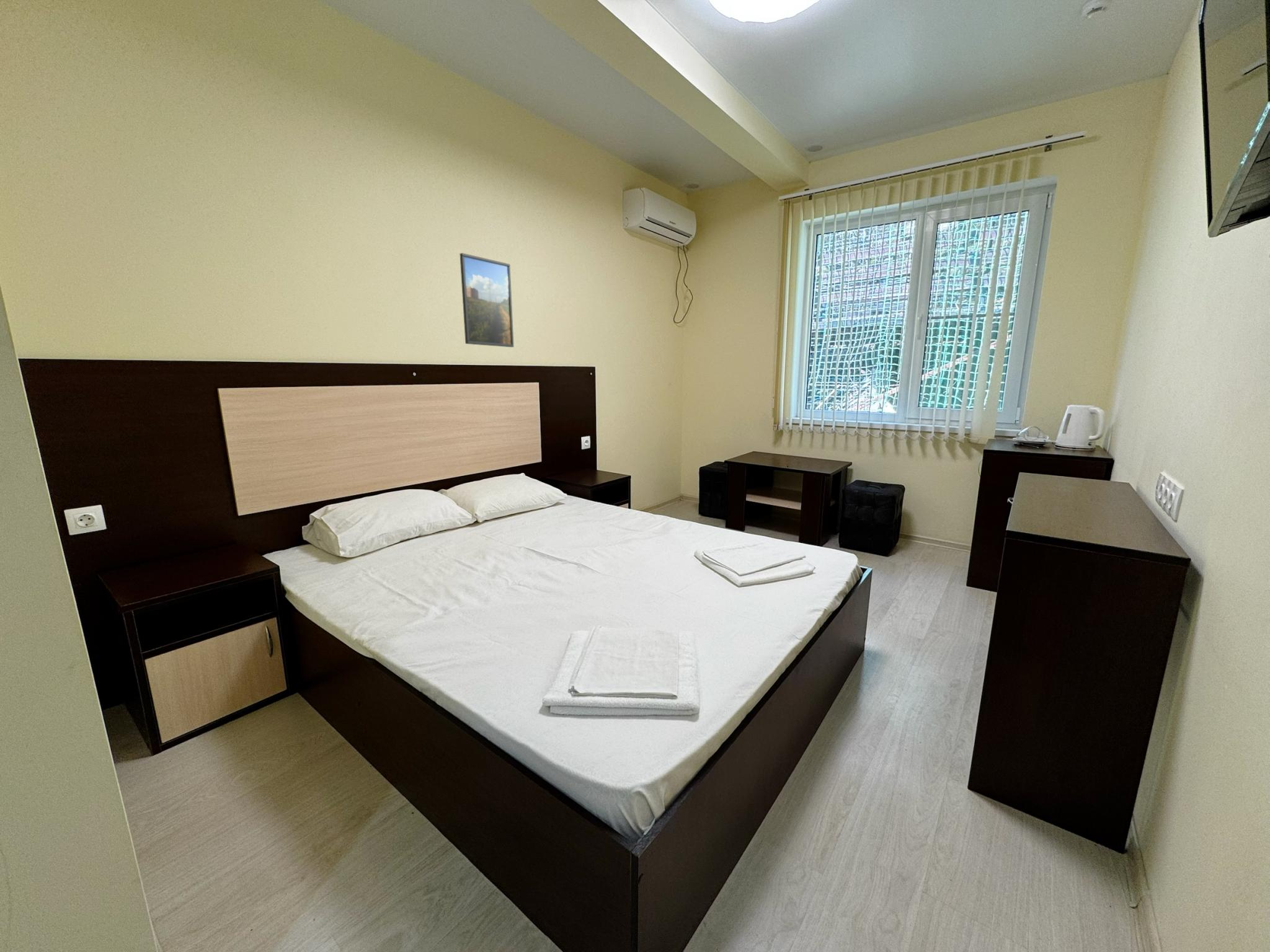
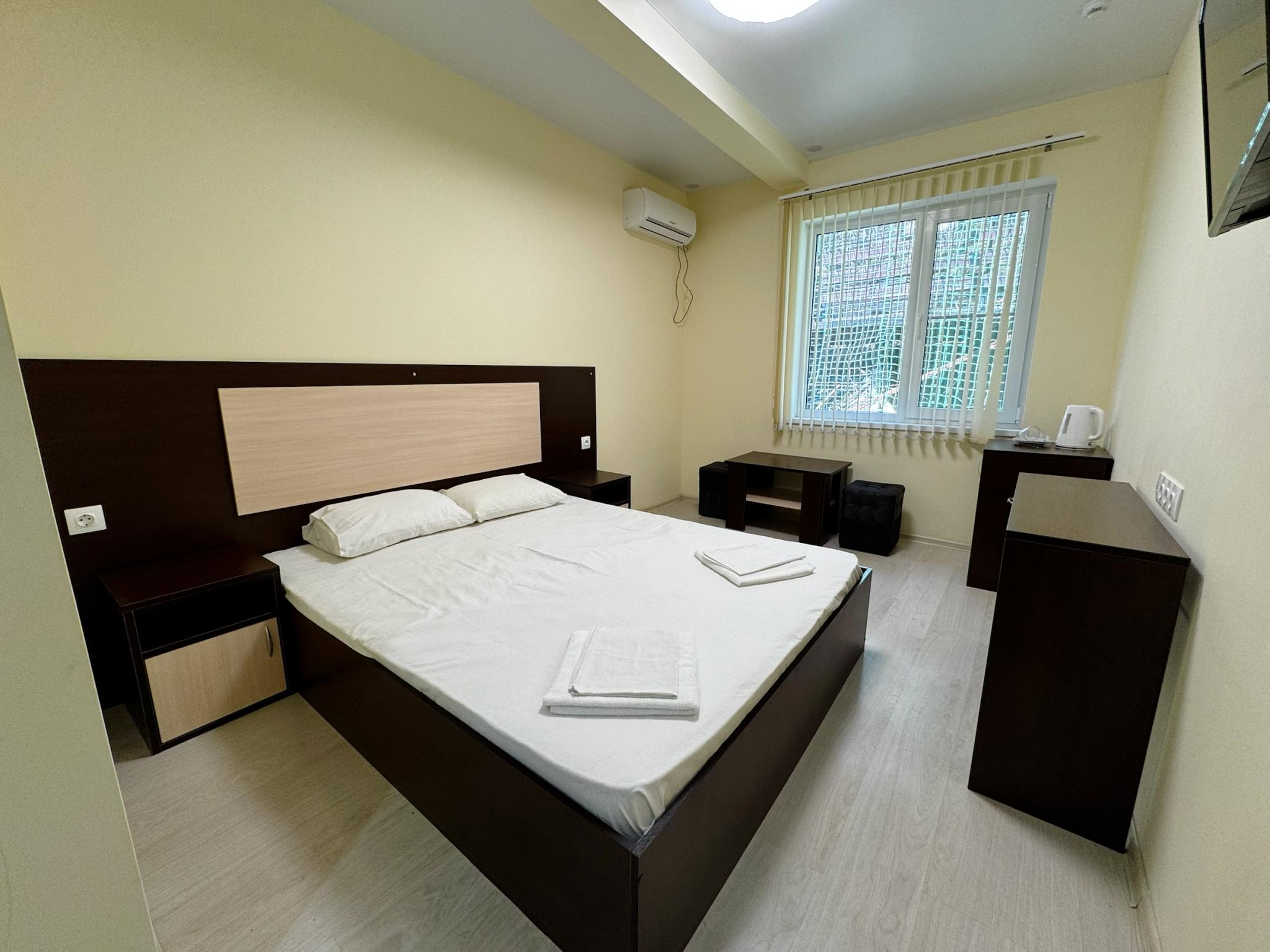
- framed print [459,252,515,348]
